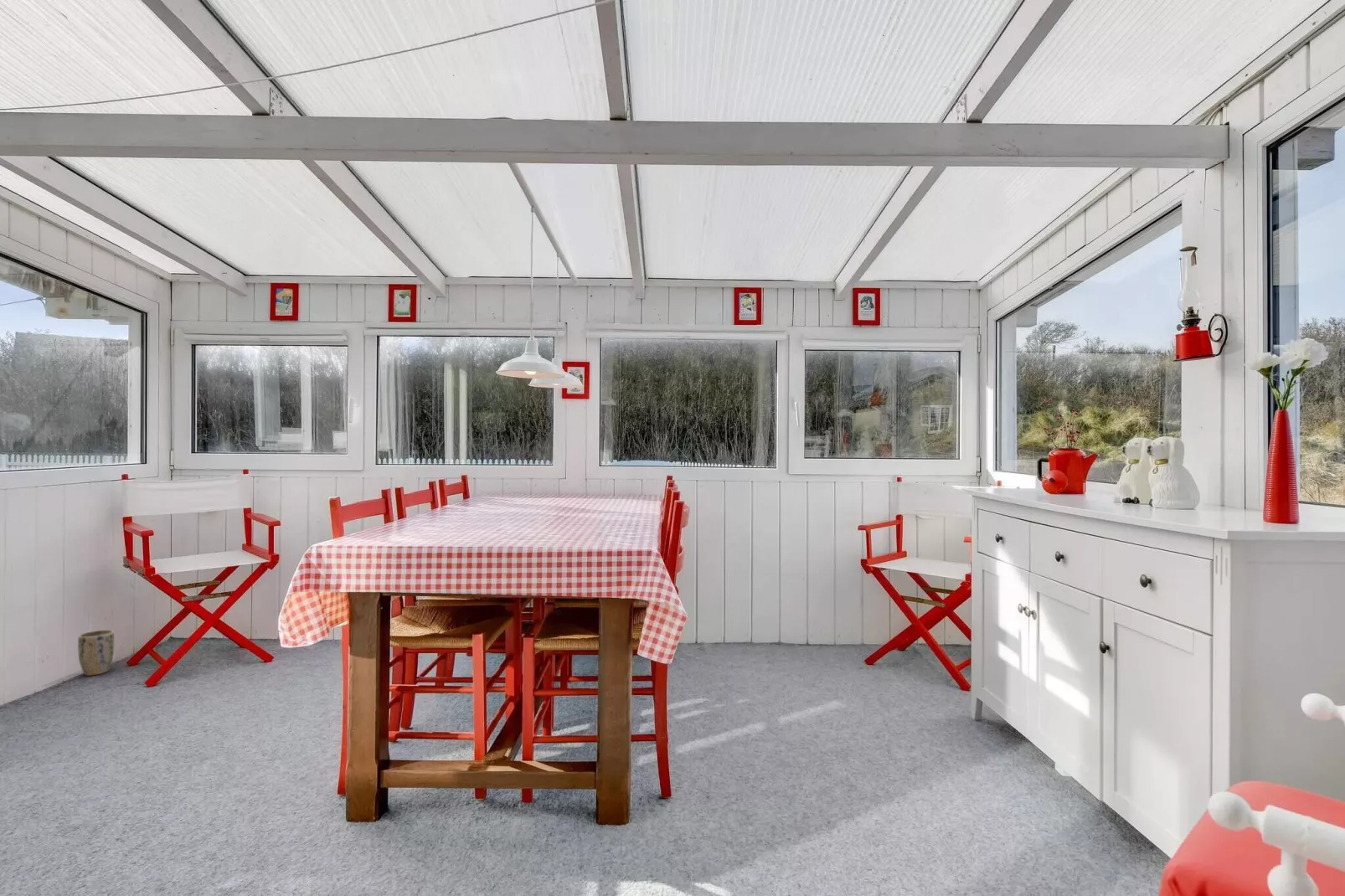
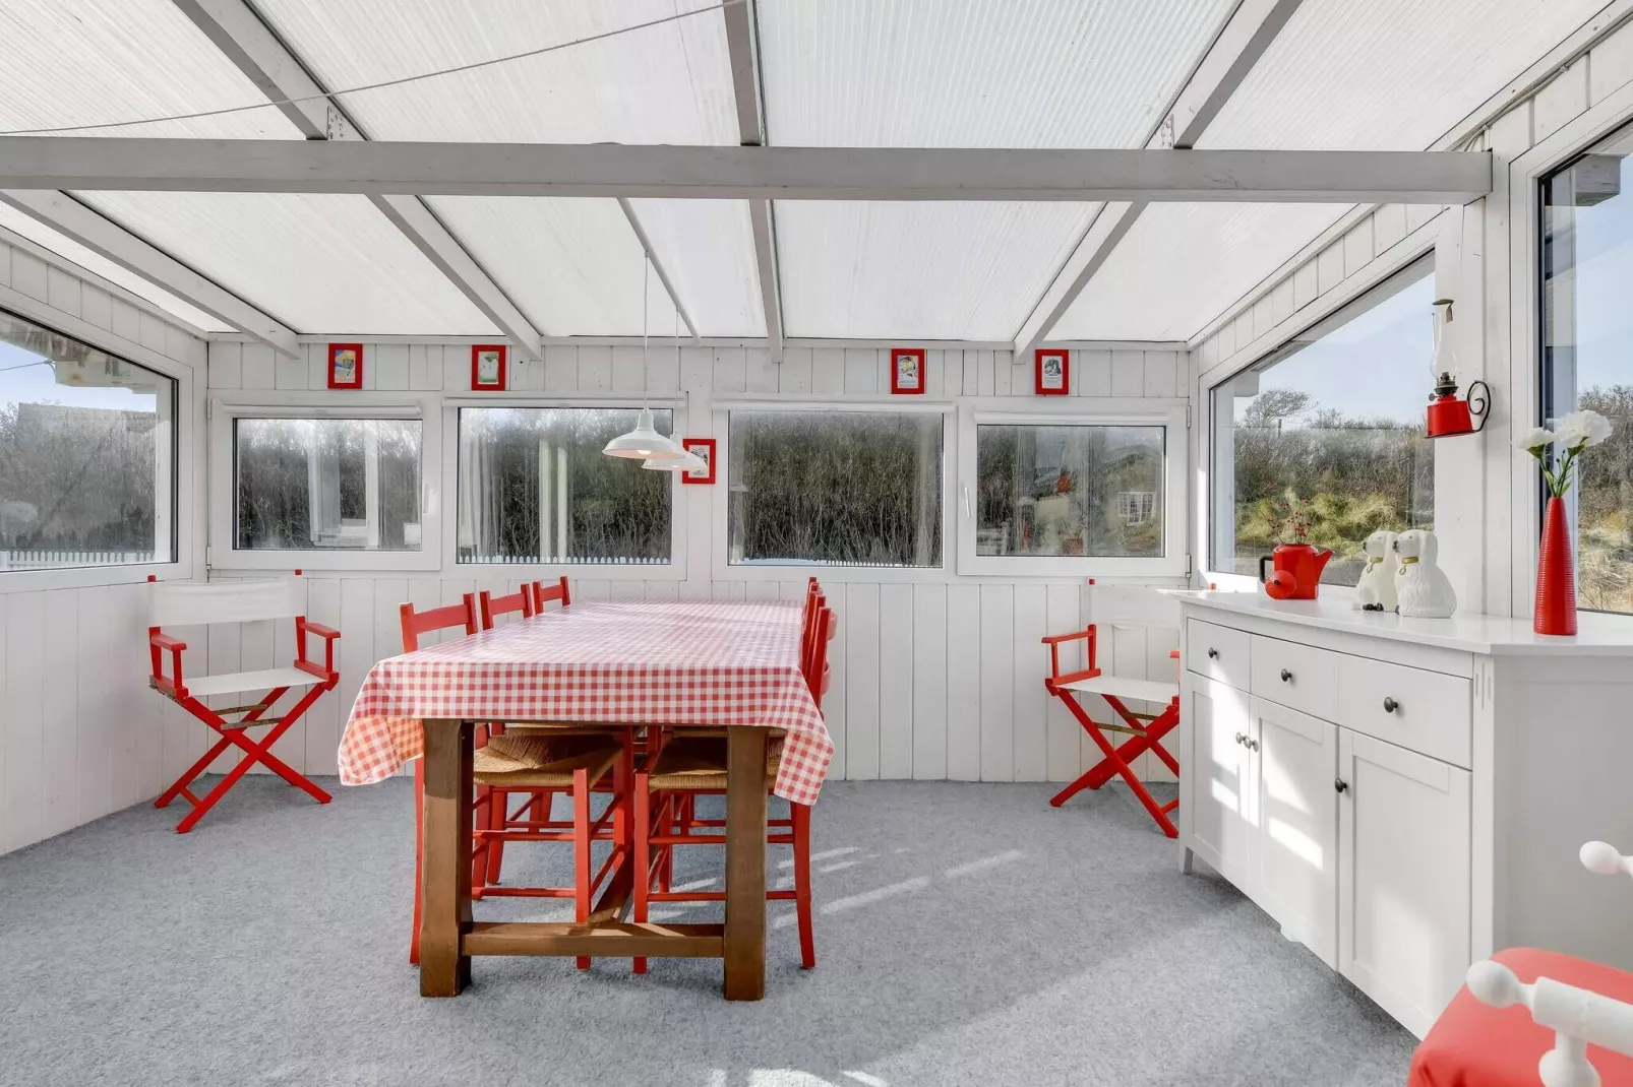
- plant pot [77,629,115,677]
